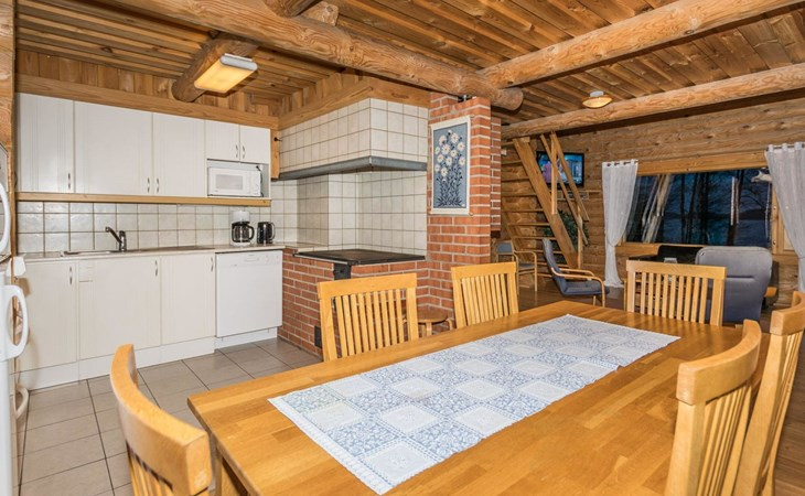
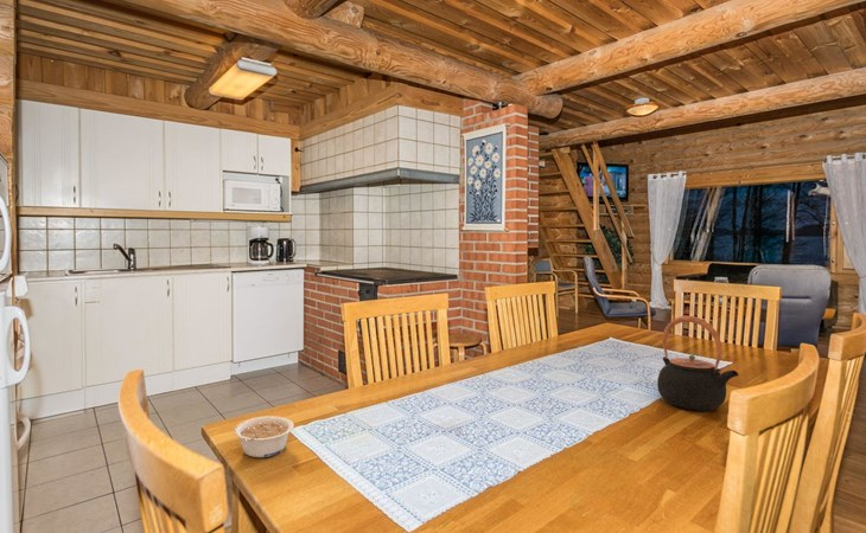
+ legume [233,415,295,458]
+ teapot [656,315,739,412]
